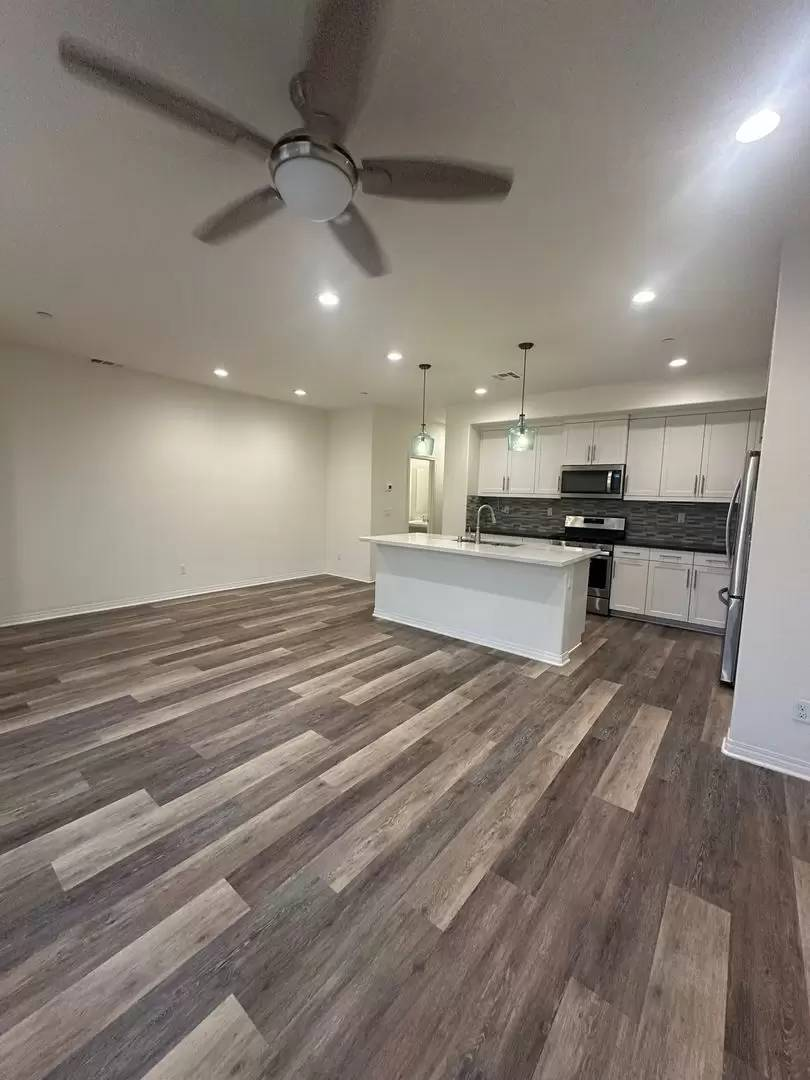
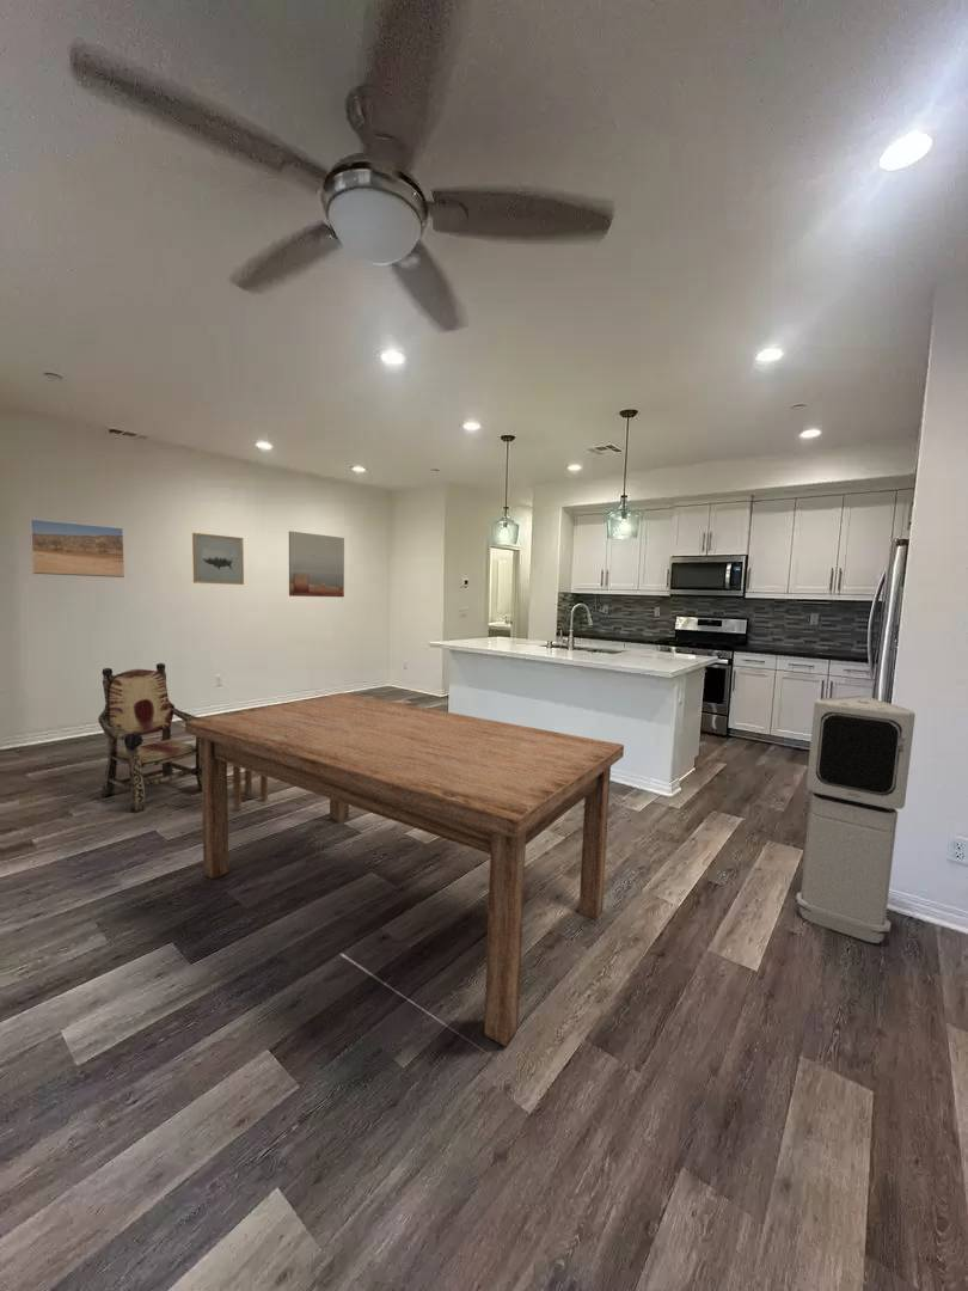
+ wall art [191,532,245,586]
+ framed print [29,518,125,579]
+ dining table [184,692,625,1047]
+ air purifier [795,695,917,944]
+ side table [232,764,269,812]
+ armchair [97,662,202,814]
+ wall art [288,530,345,598]
